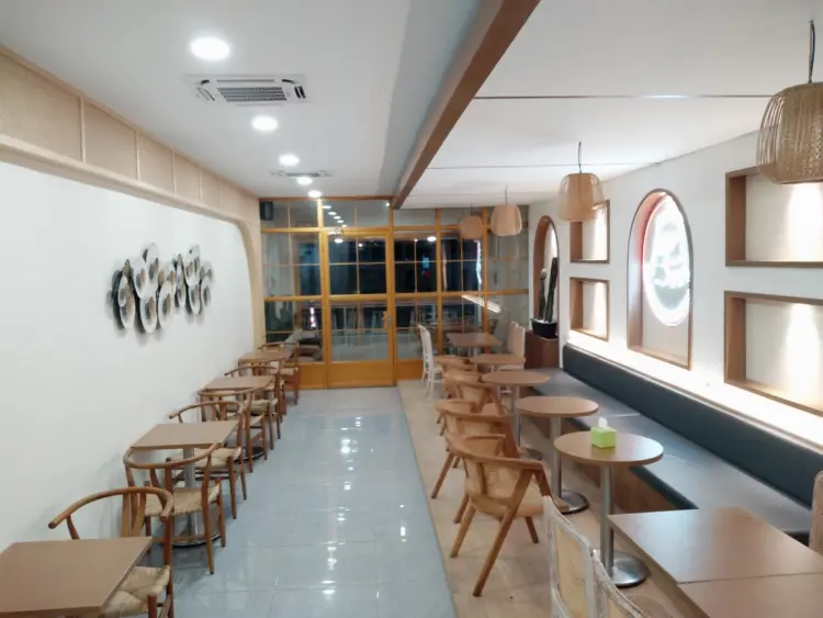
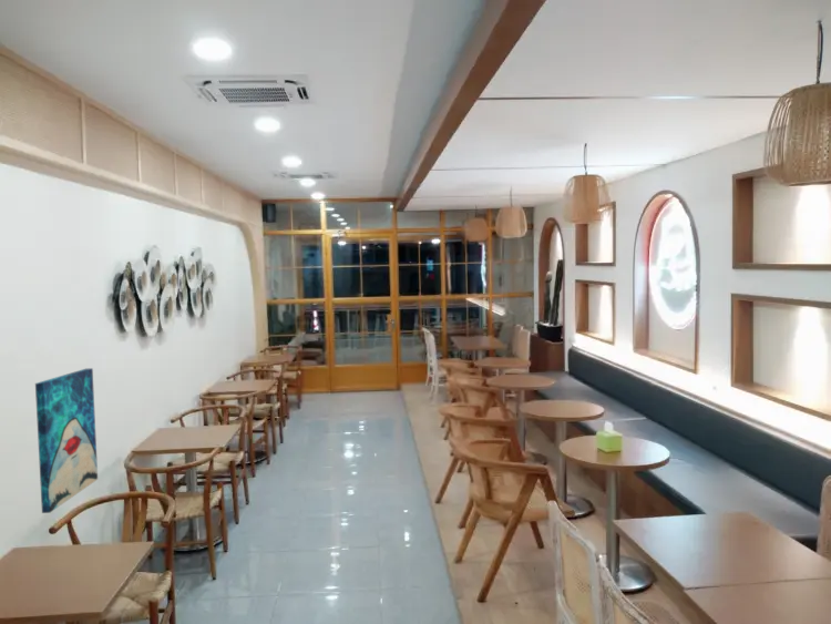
+ wall art [34,367,99,514]
